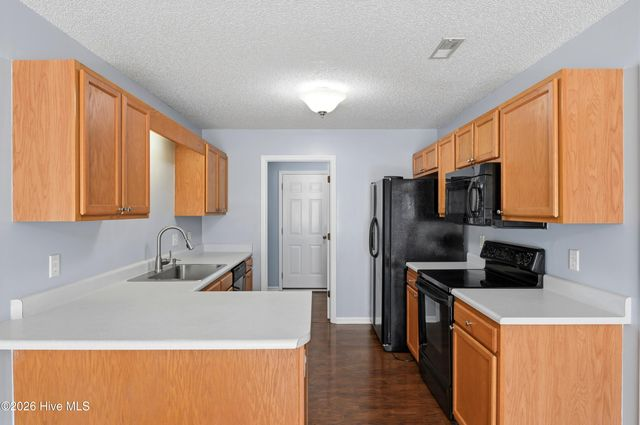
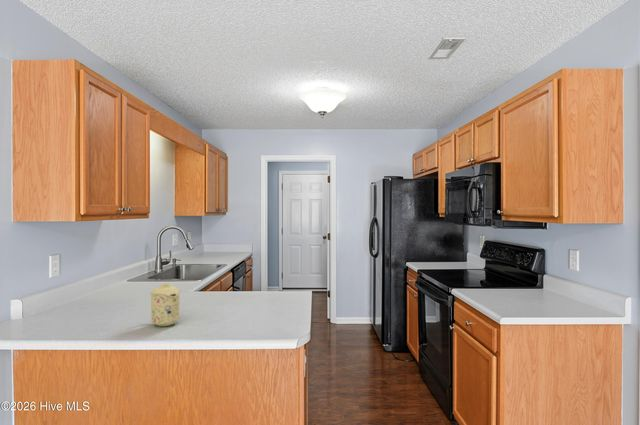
+ mug [149,282,181,327]
